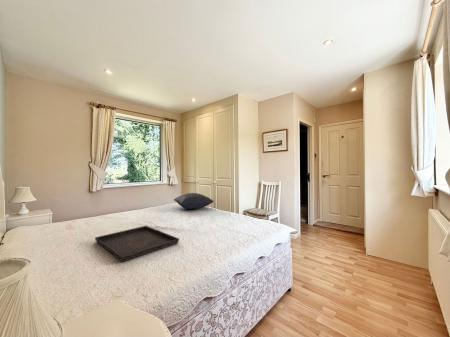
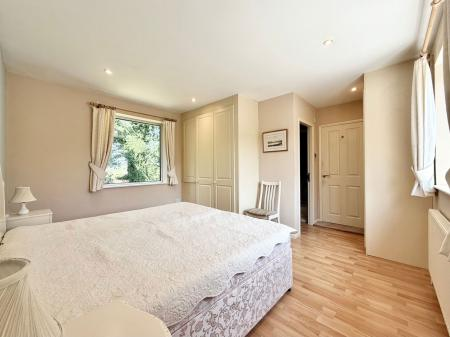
- serving tray [94,225,180,263]
- pillow [173,192,215,210]
